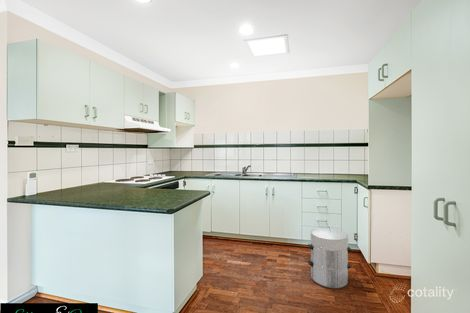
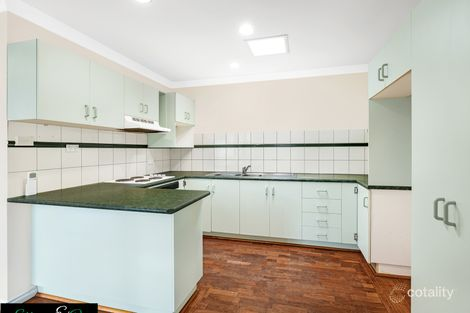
- waste bin [307,226,352,289]
